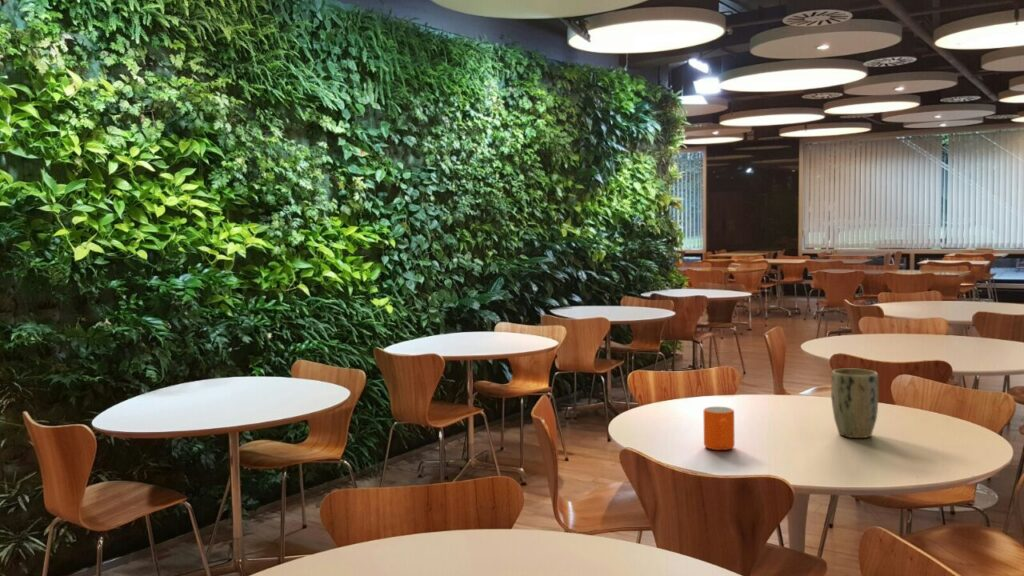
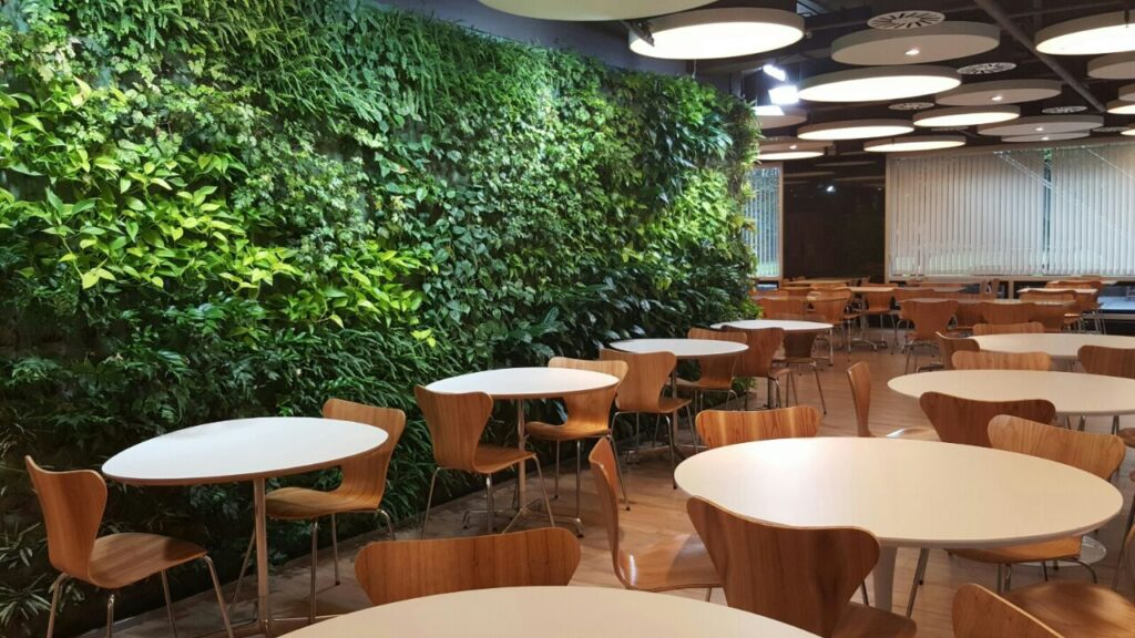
- mug [703,406,735,451]
- plant pot [830,368,879,439]
